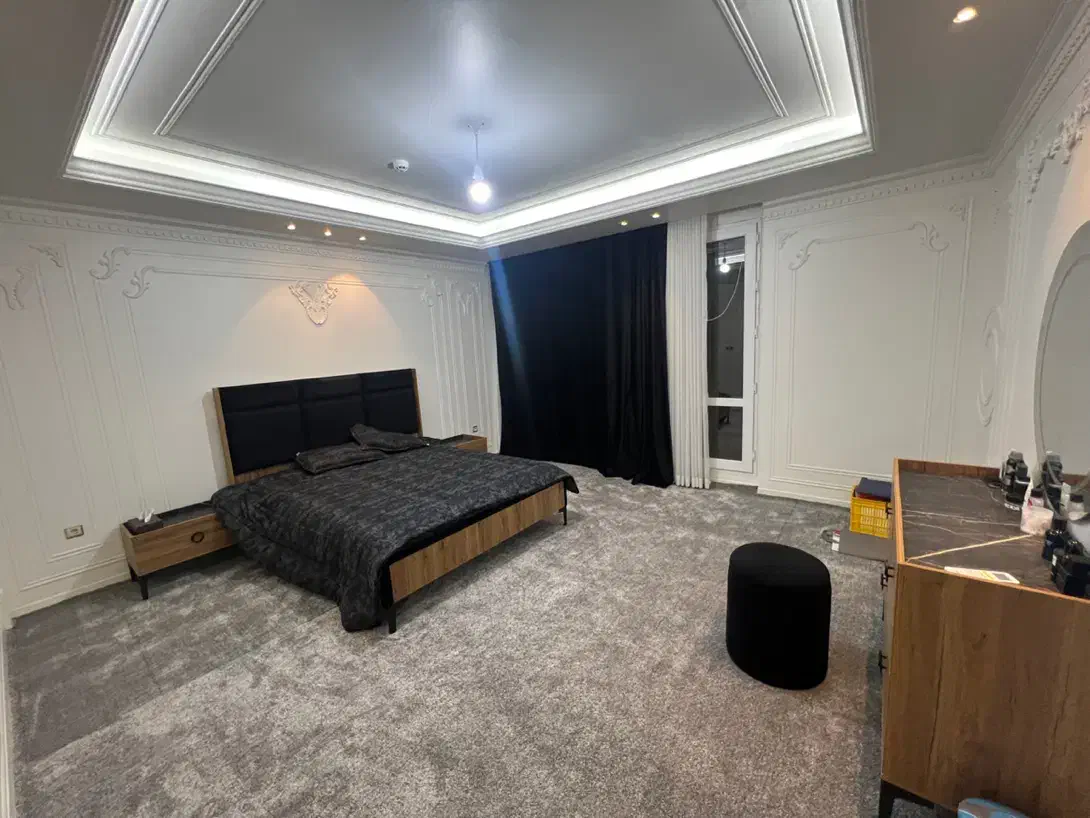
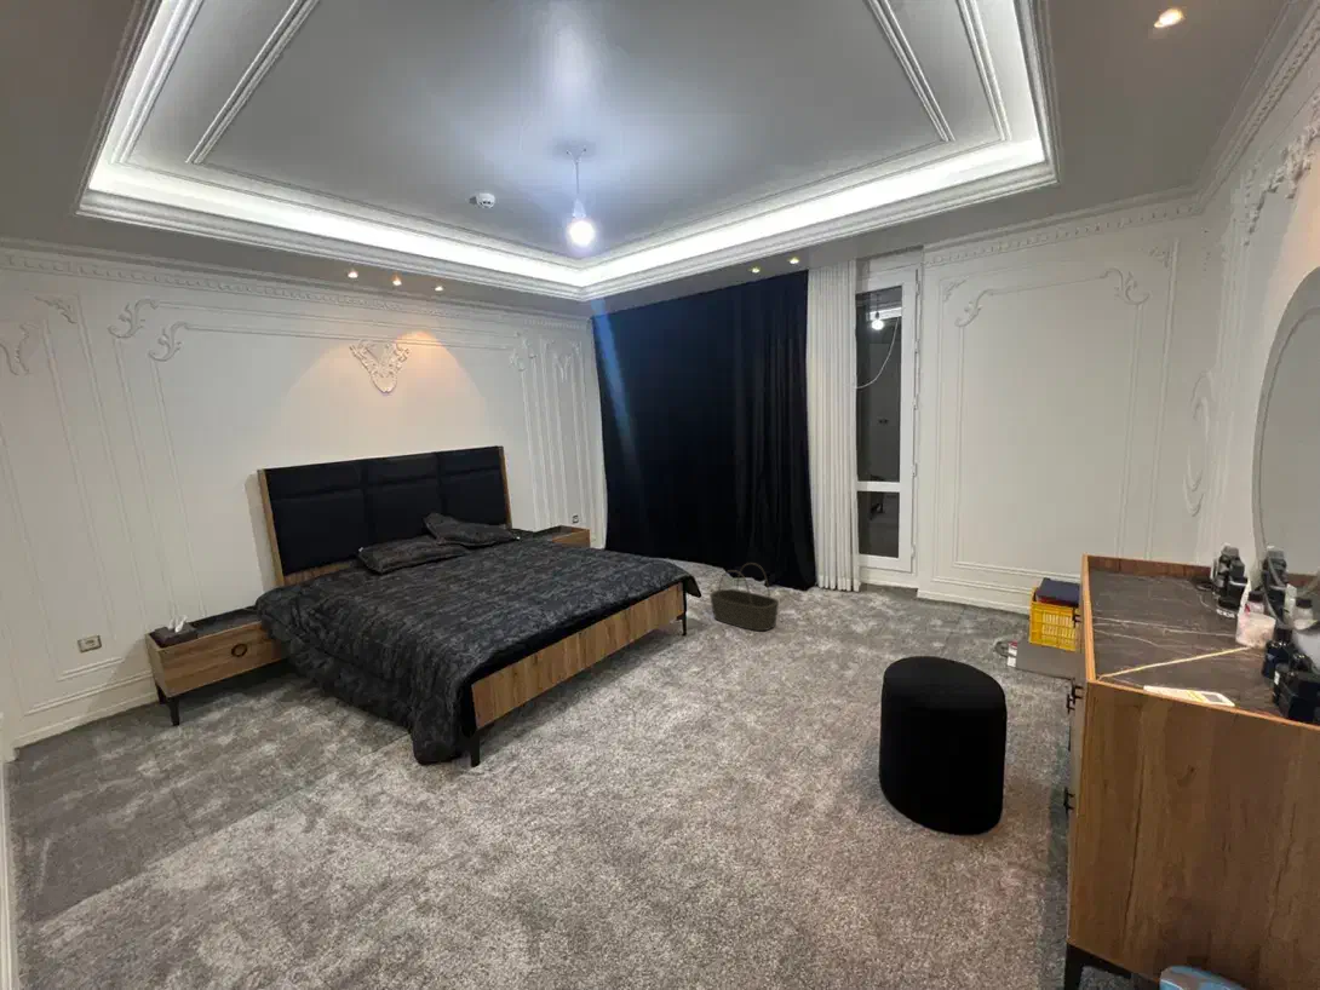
+ basket [708,562,780,632]
